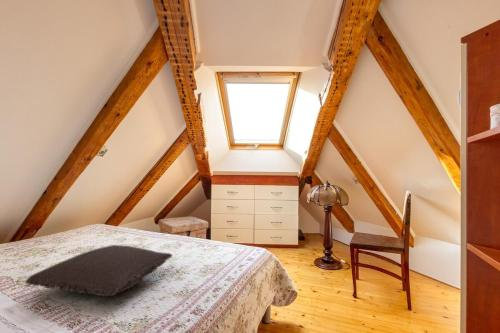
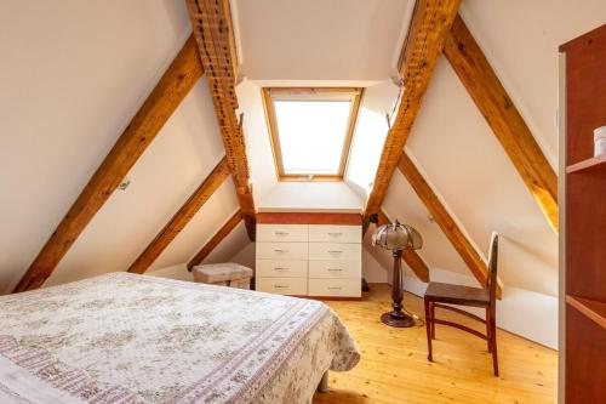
- pillow [25,244,174,298]
